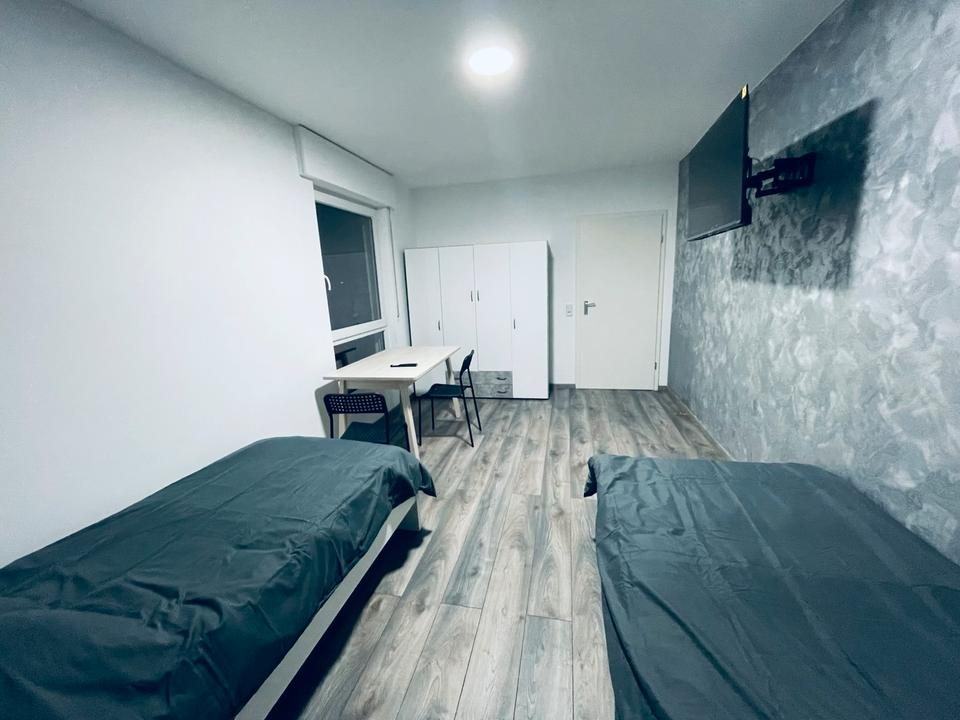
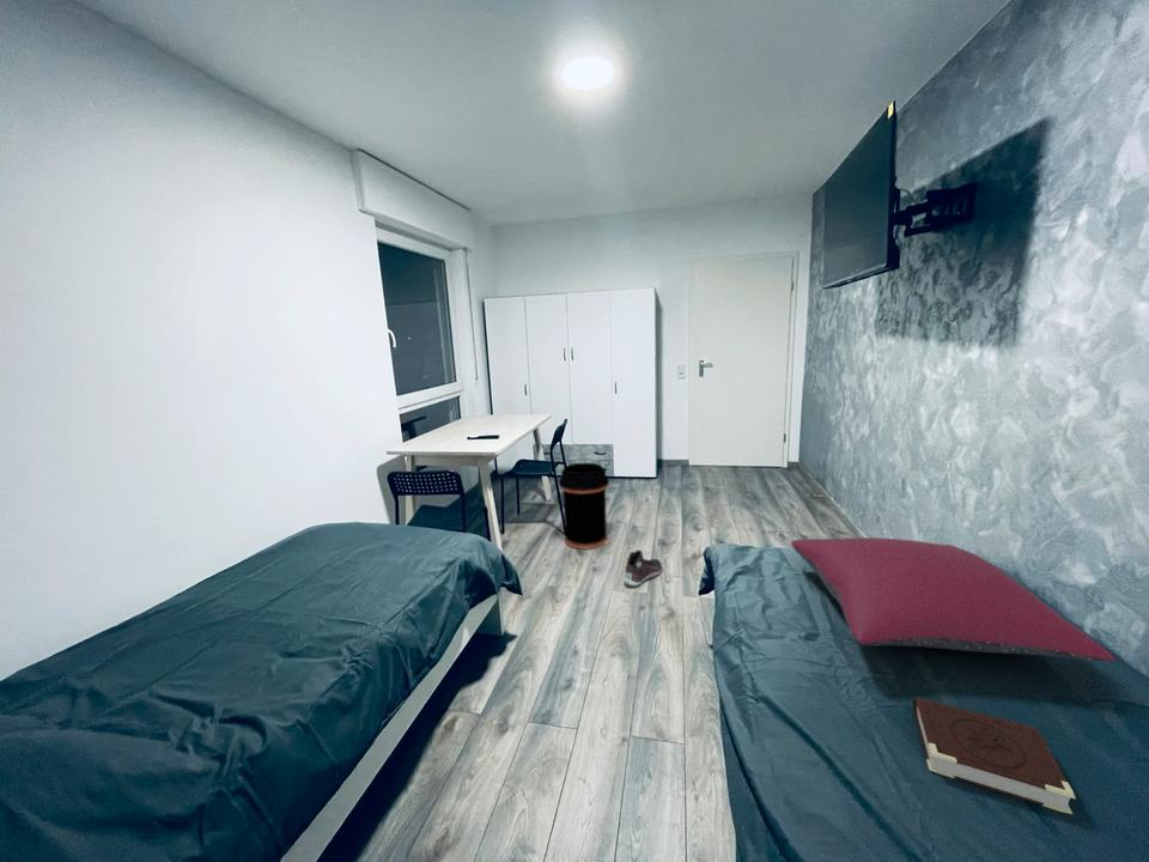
+ book [912,696,1077,815]
+ pillow [790,536,1117,663]
+ sneaker [622,550,663,588]
+ trash can [558,461,610,551]
